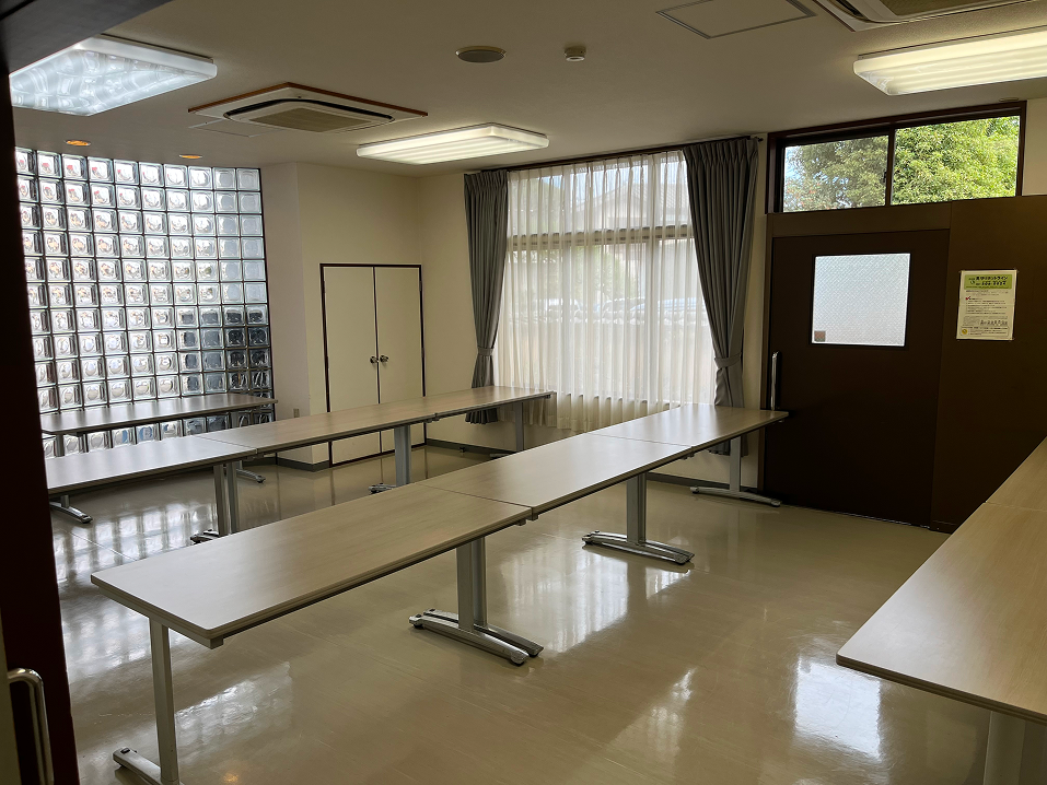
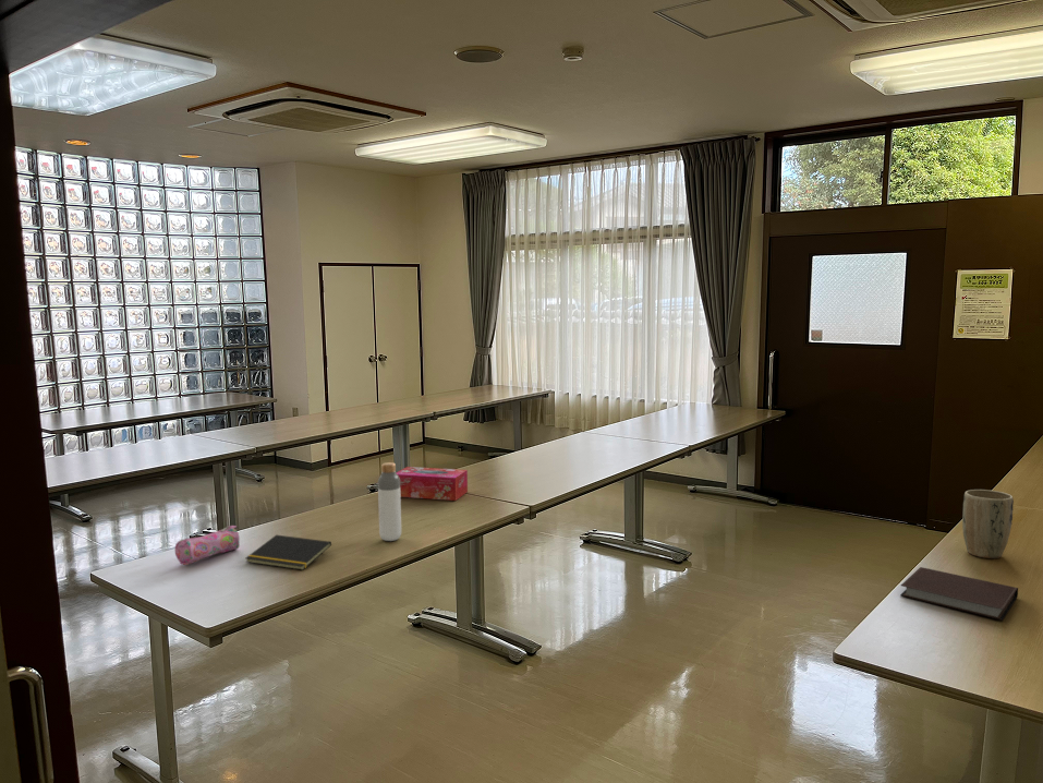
+ notebook [899,566,1019,622]
+ pencil case [174,525,241,566]
+ bottle [377,461,402,542]
+ plant pot [961,489,1015,559]
+ notepad [245,533,332,571]
+ tissue box [396,466,469,502]
